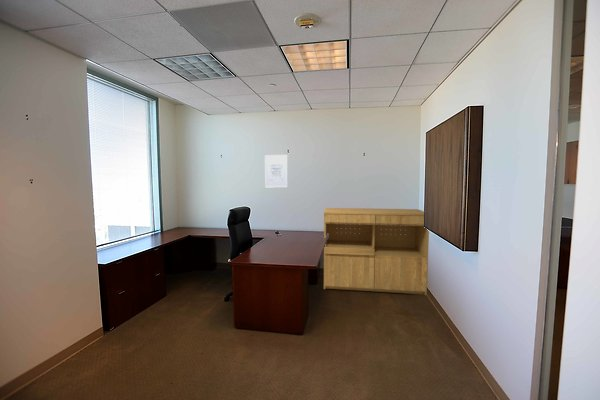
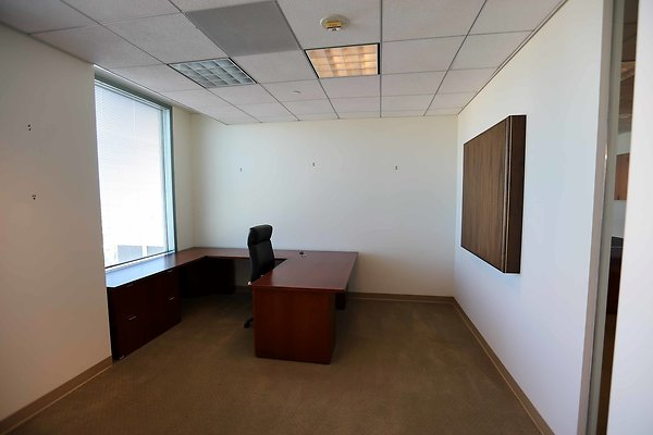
- wall art [264,154,289,189]
- bookcase [323,207,430,296]
